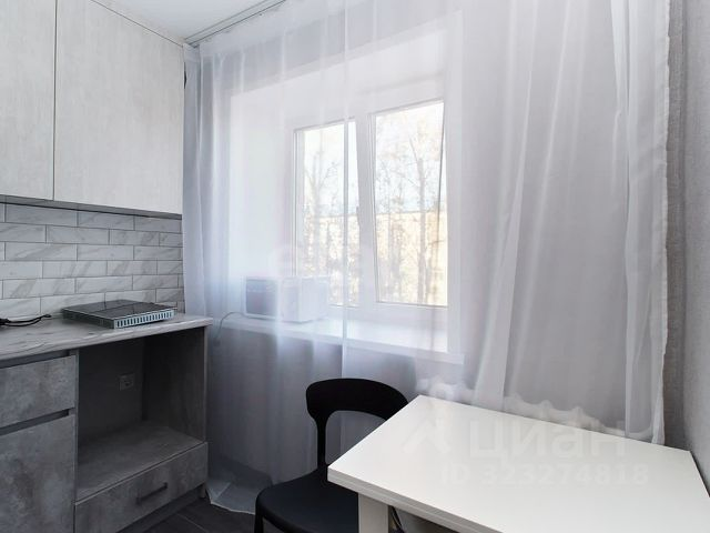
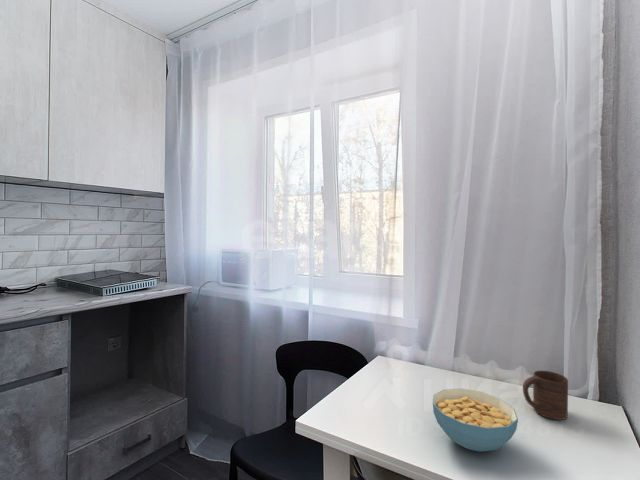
+ cereal bowl [432,388,519,453]
+ cup [522,370,569,421]
